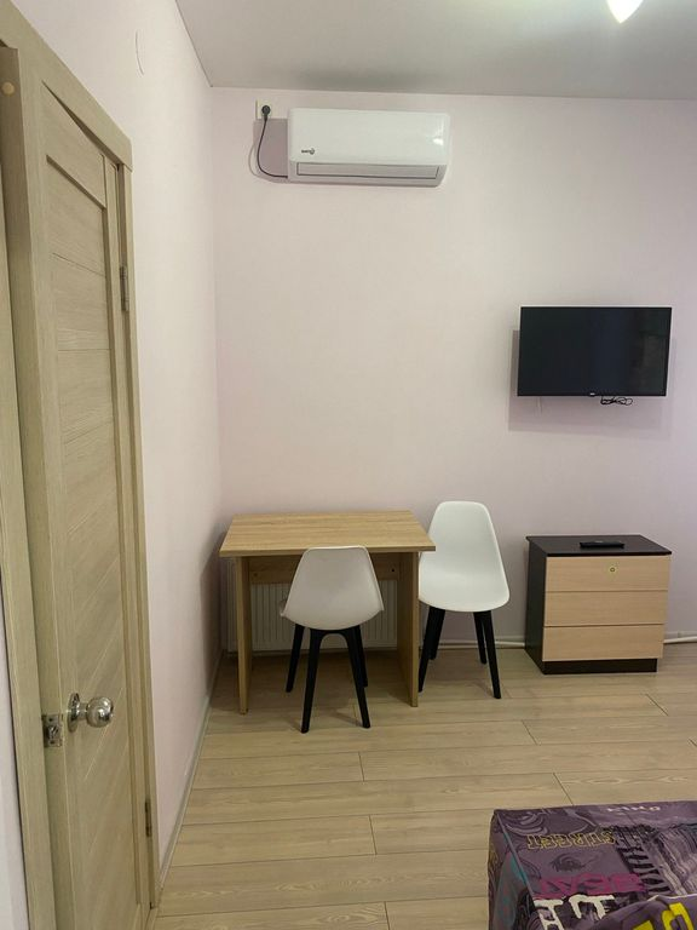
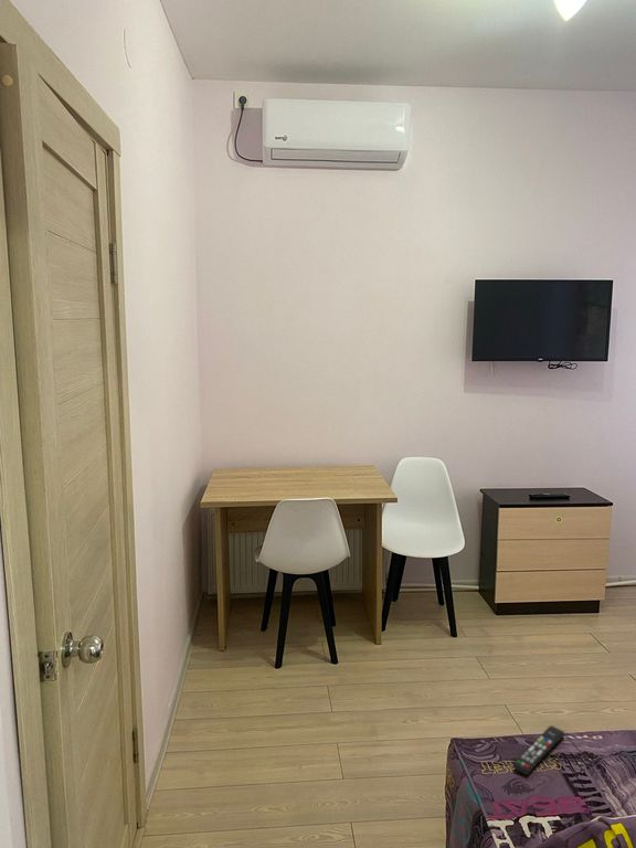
+ remote control [511,724,565,776]
